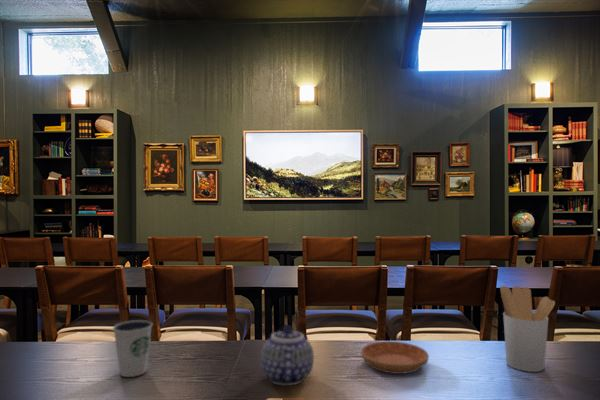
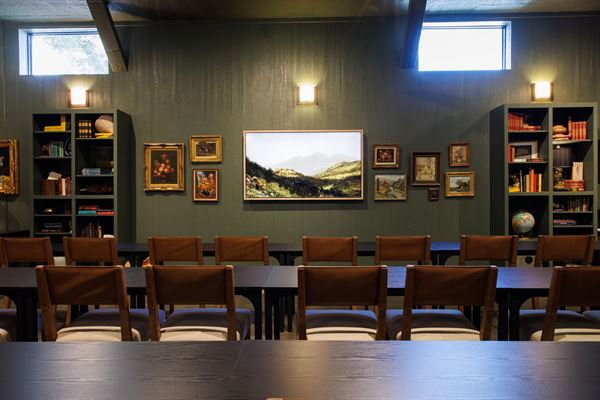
- utensil holder [499,285,556,373]
- teapot [260,325,315,386]
- dixie cup [112,319,154,378]
- saucer [360,340,430,375]
